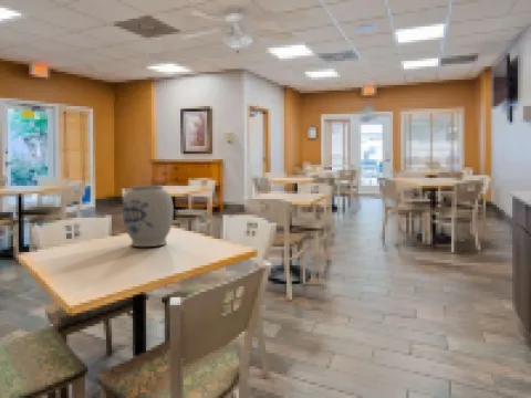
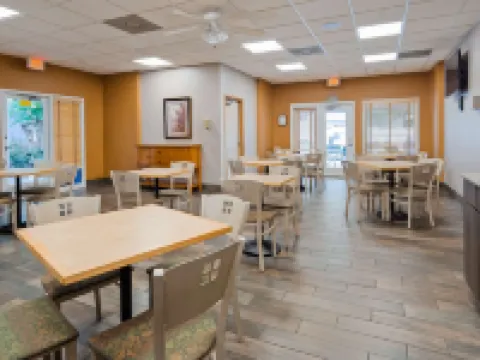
- vase [122,185,175,248]
